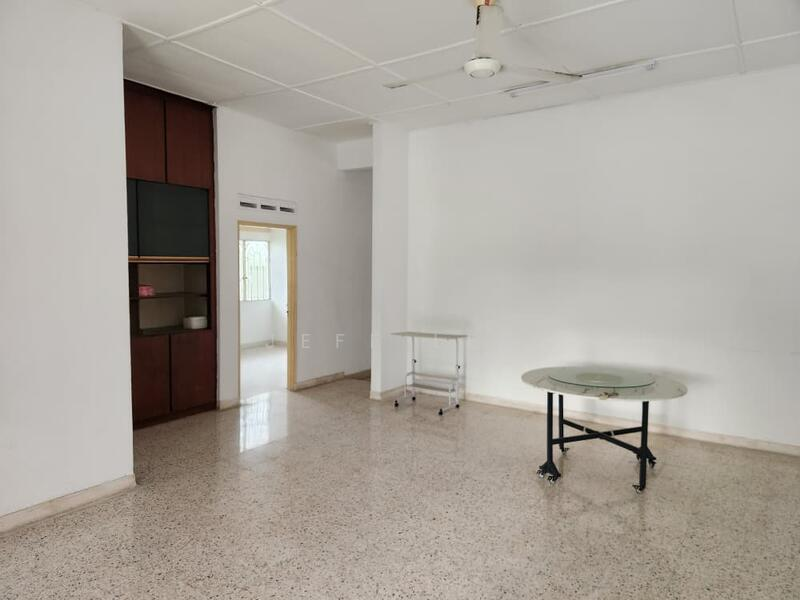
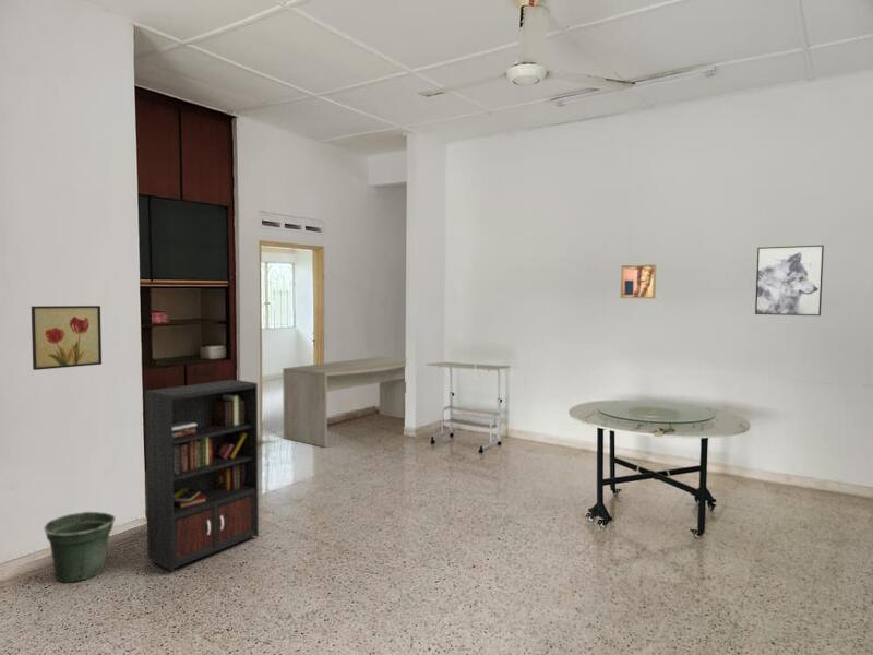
+ wall art [754,243,825,317]
+ bookcase [144,379,260,572]
+ flower pot [43,511,116,584]
+ wall art [31,305,103,371]
+ desk [282,356,407,449]
+ wall art [620,264,657,299]
